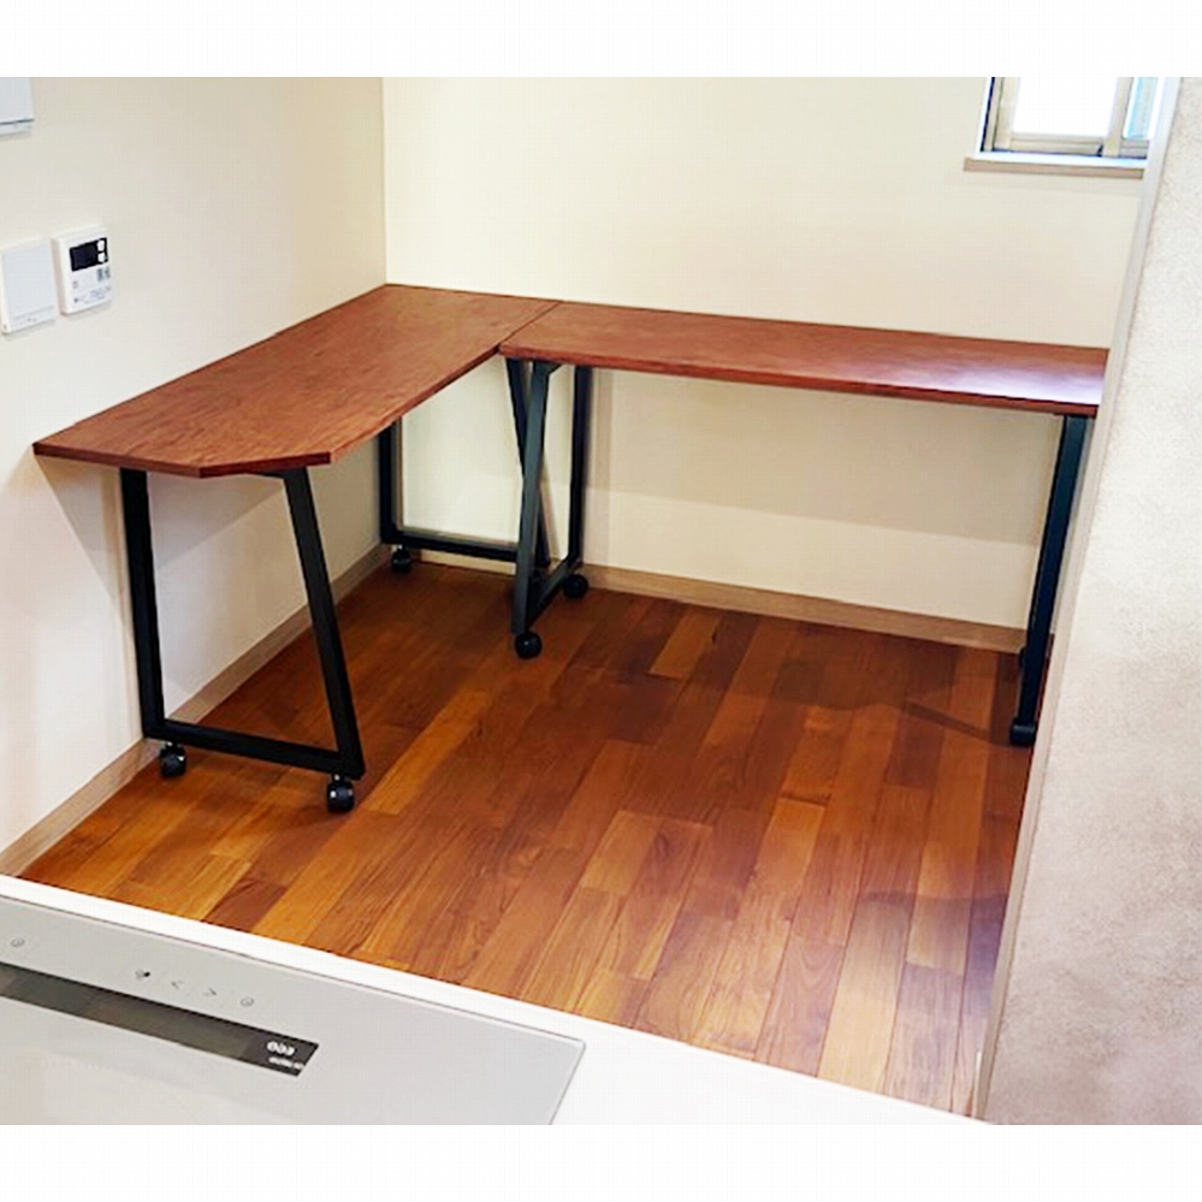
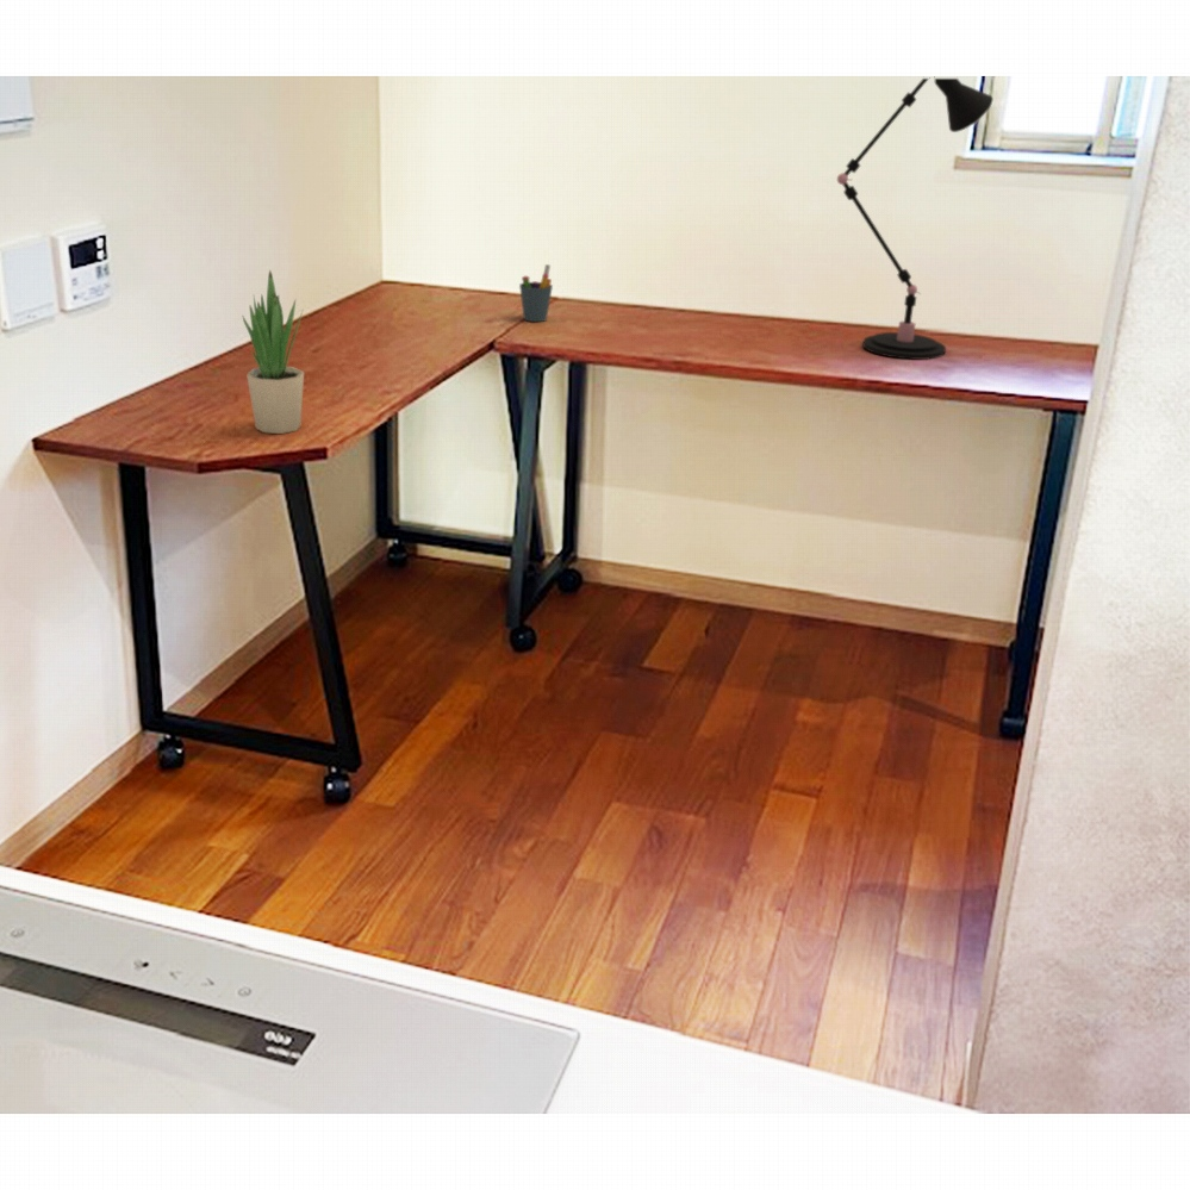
+ potted plant [241,269,305,435]
+ desk lamp [836,77,995,361]
+ pen holder [518,263,554,323]
